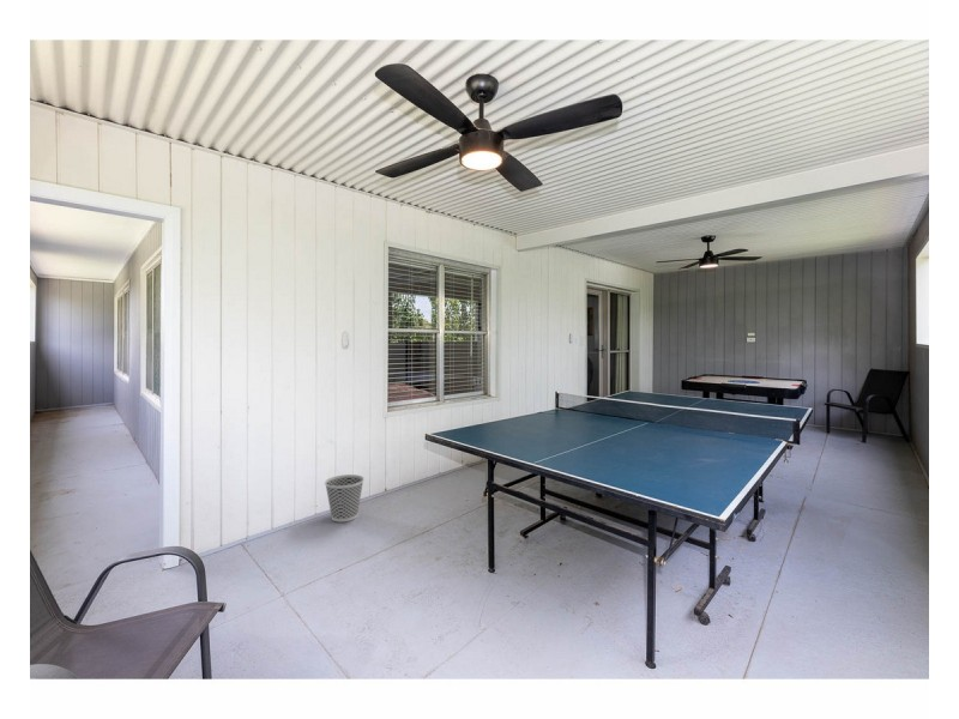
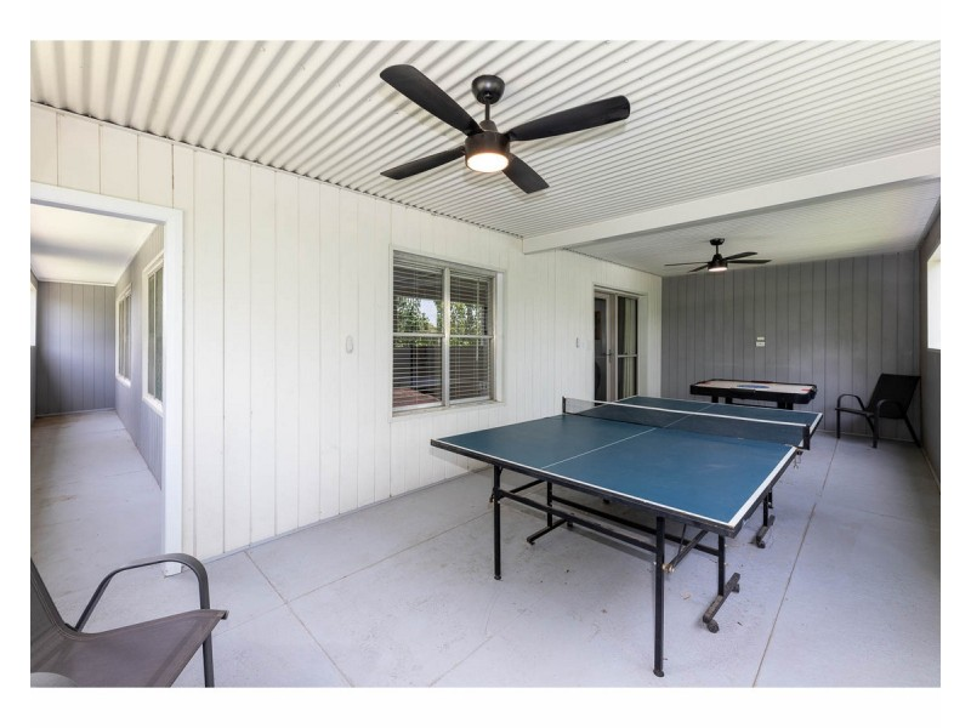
- wastebasket [324,473,366,522]
